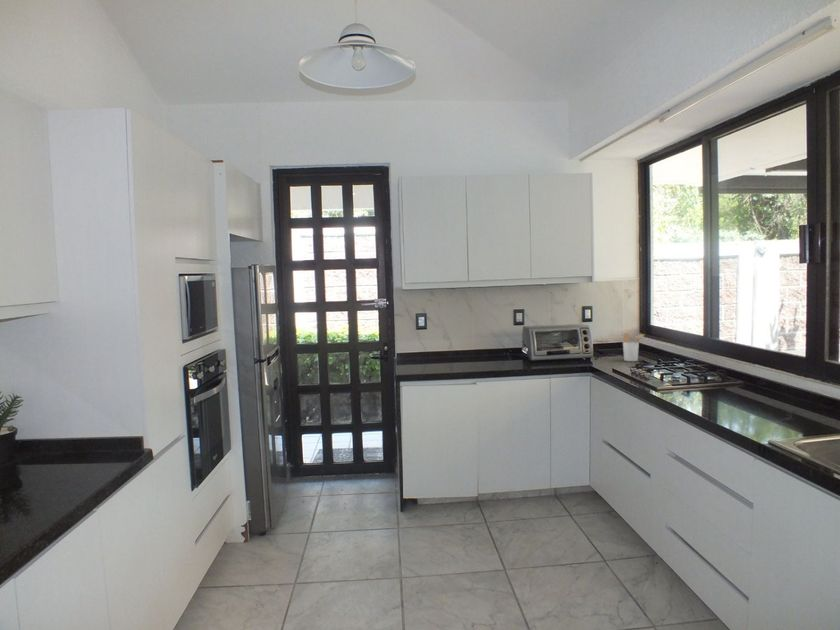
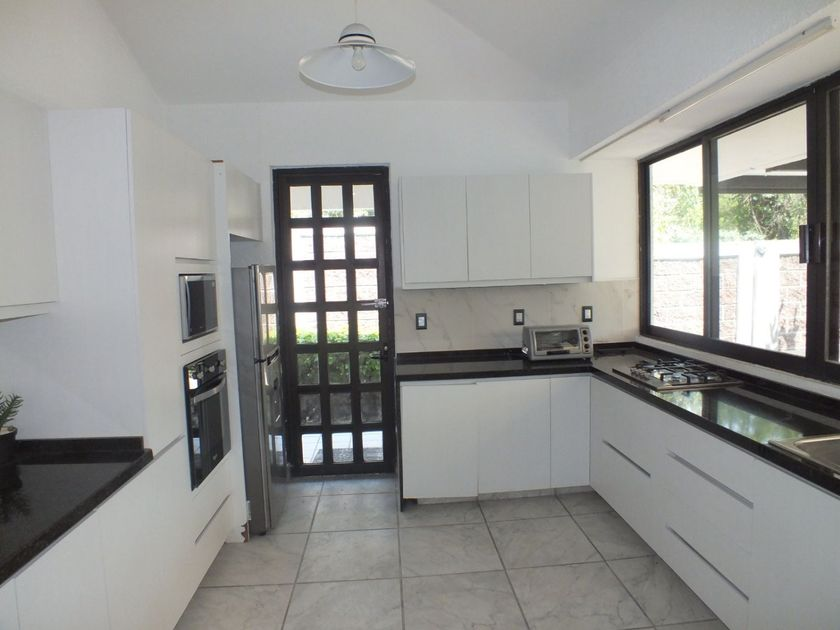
- utensil holder [622,332,646,362]
